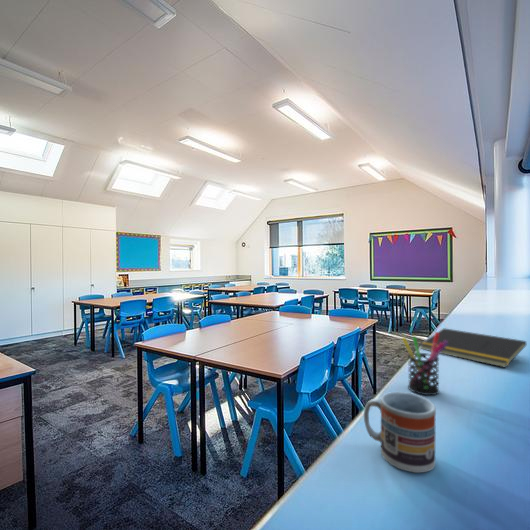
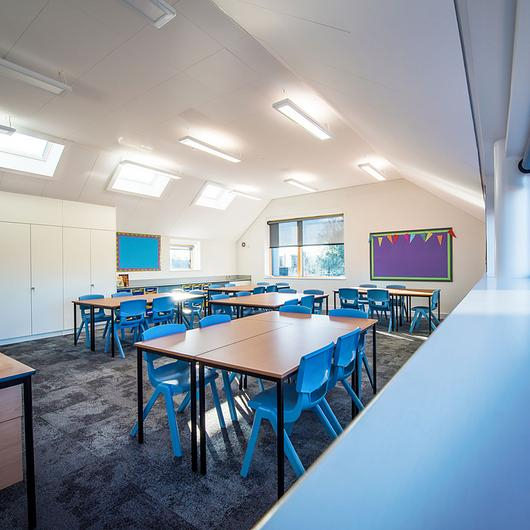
- notepad [419,327,527,369]
- cup [363,391,437,474]
- pen holder [401,331,448,396]
